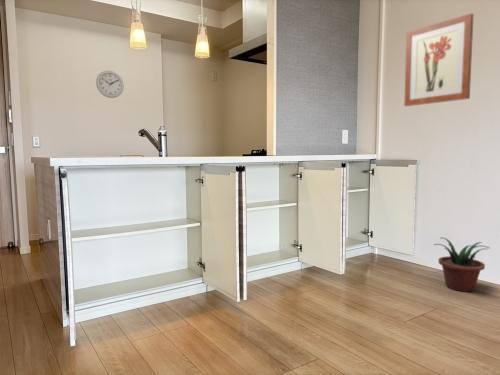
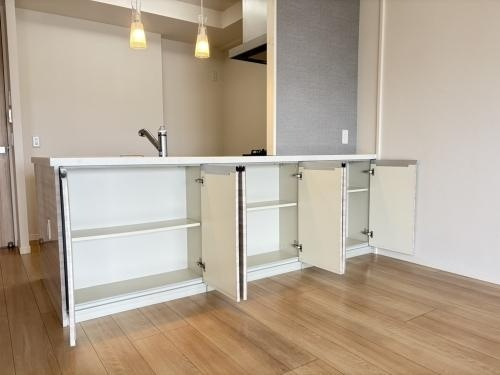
- wall art [403,12,475,107]
- potted plant [433,237,490,293]
- wall clock [95,70,125,99]
